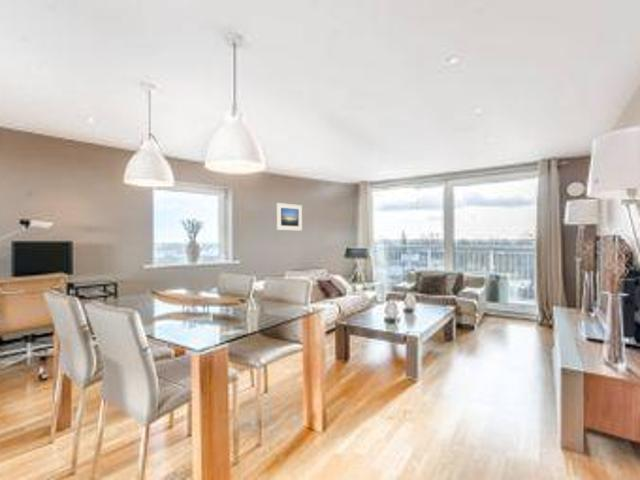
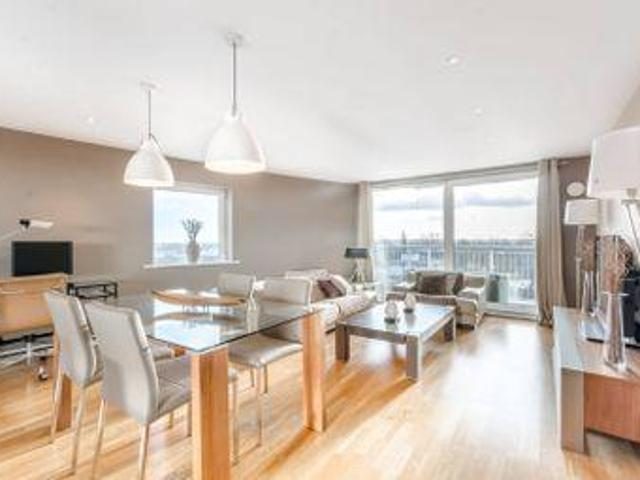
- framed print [276,202,303,232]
